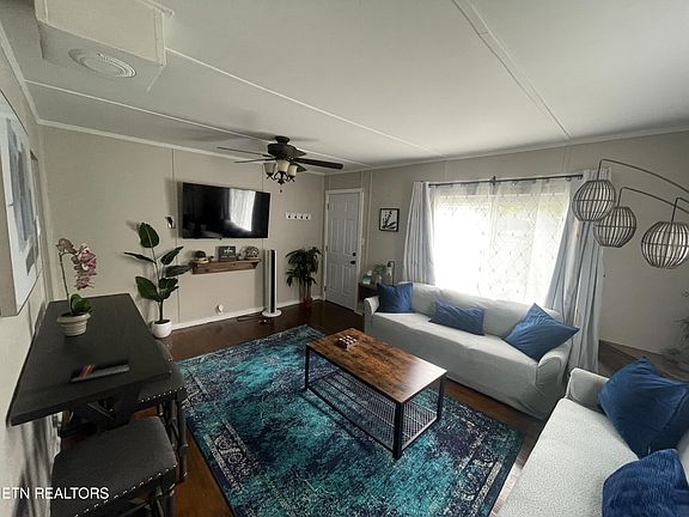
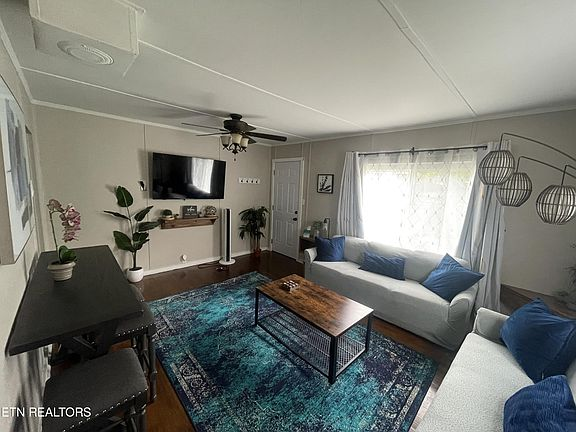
- stapler [69,357,132,384]
